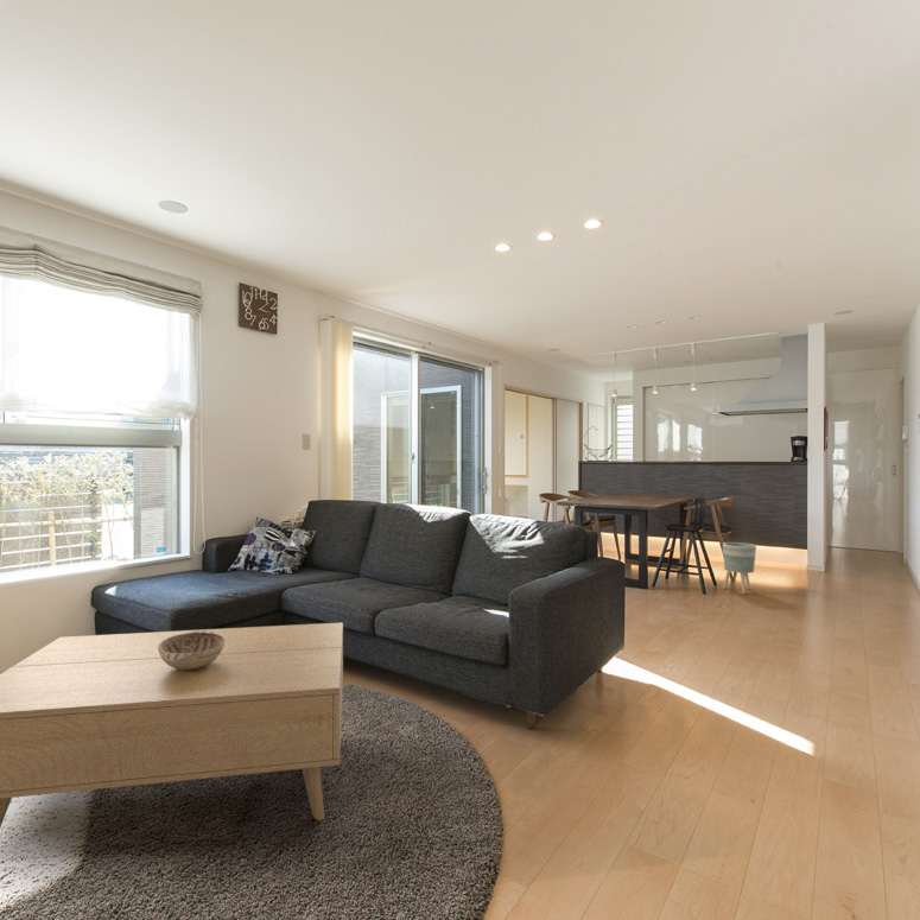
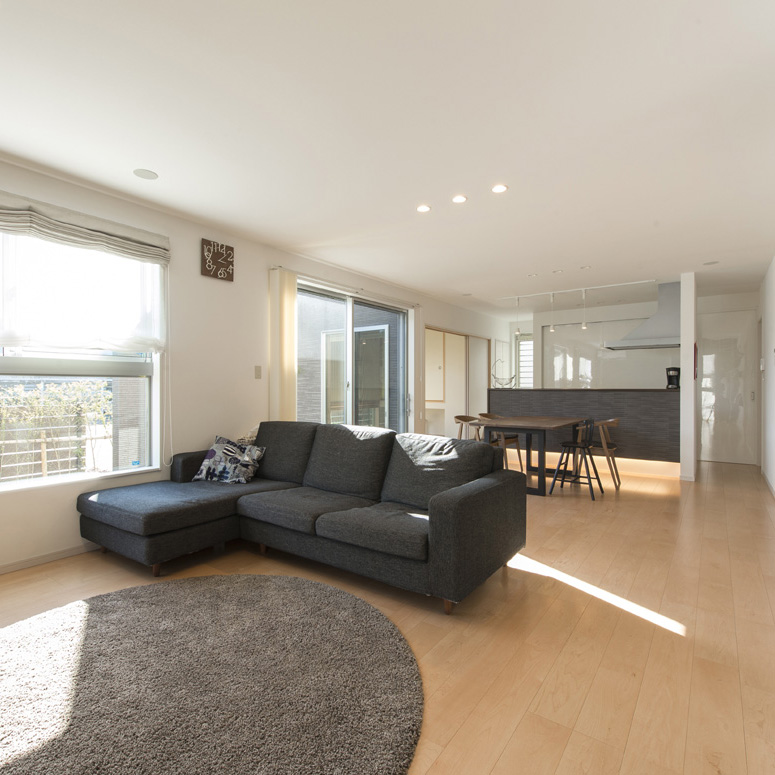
- planter [722,541,757,595]
- coffee table [0,621,344,829]
- decorative bowl [158,629,226,670]
